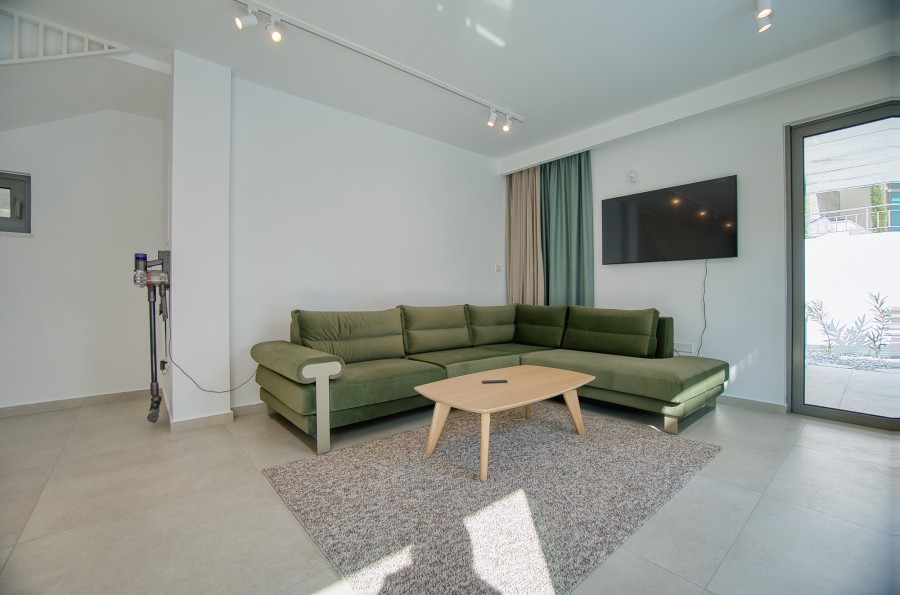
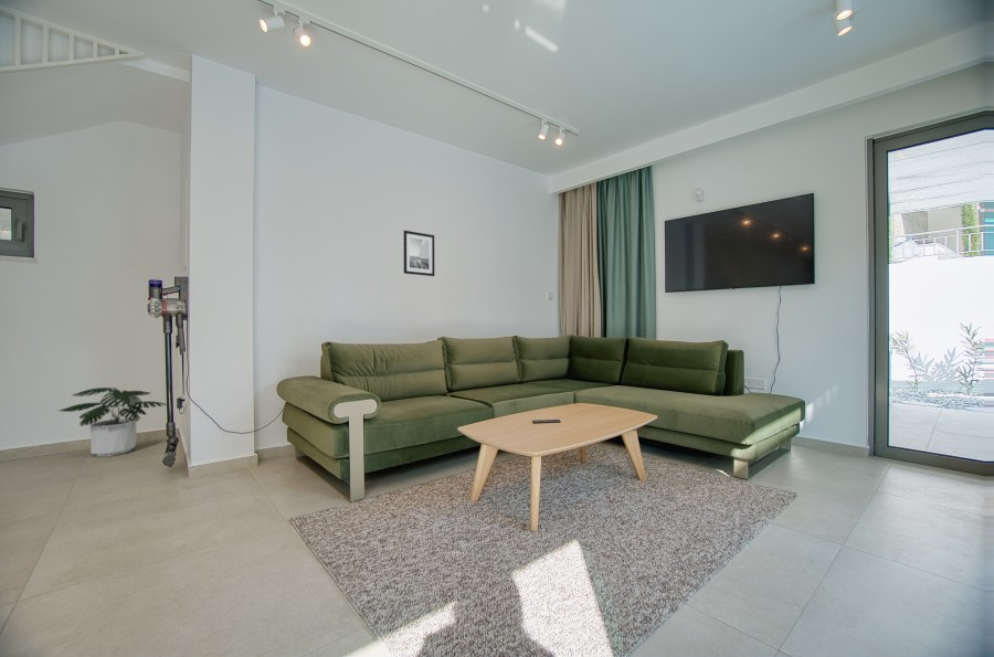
+ wall art [403,230,435,277]
+ potted plant [59,386,167,457]
